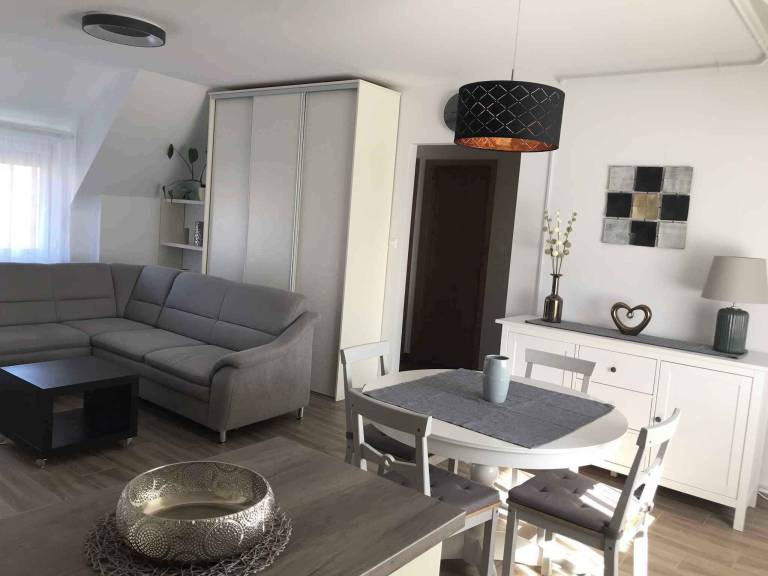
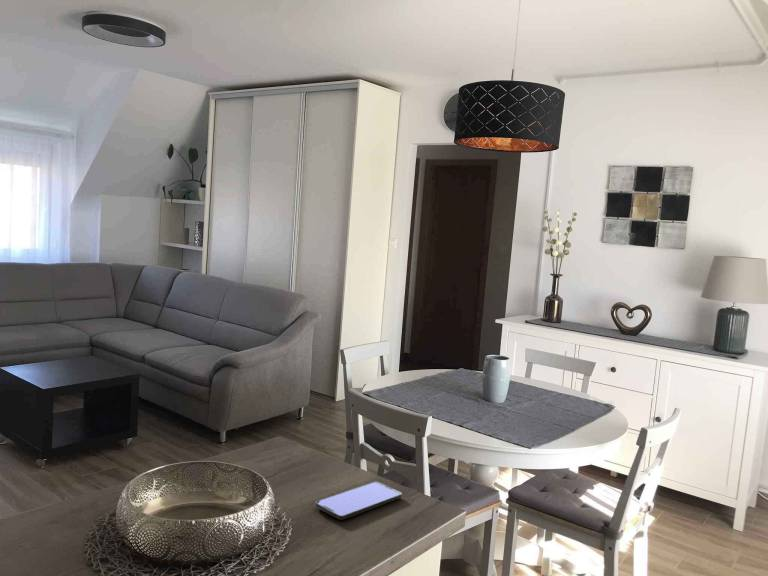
+ smartphone [314,481,403,521]
